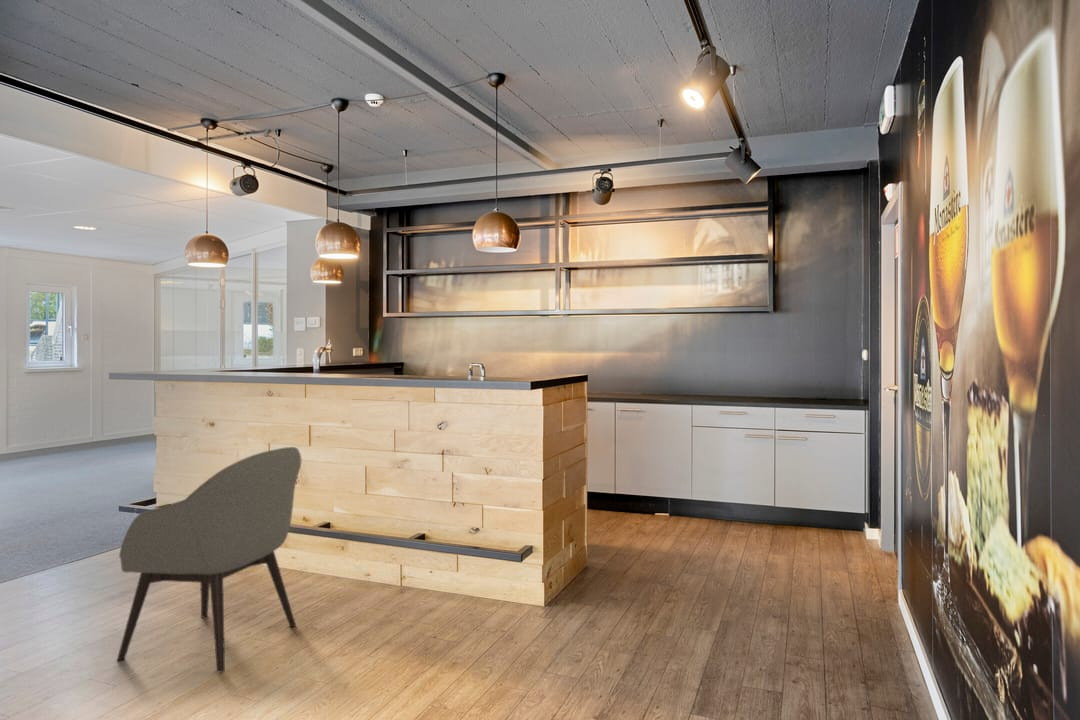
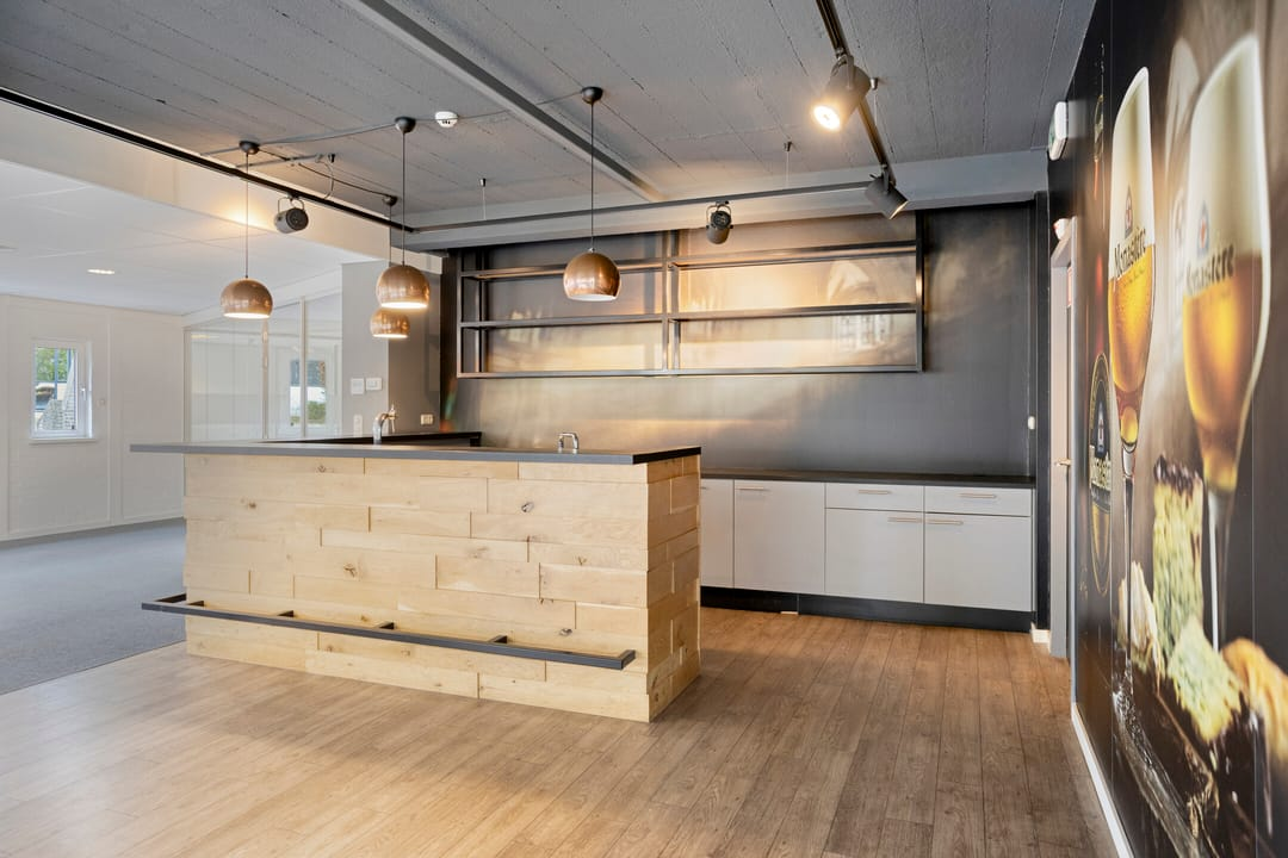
- chair [116,446,302,674]
